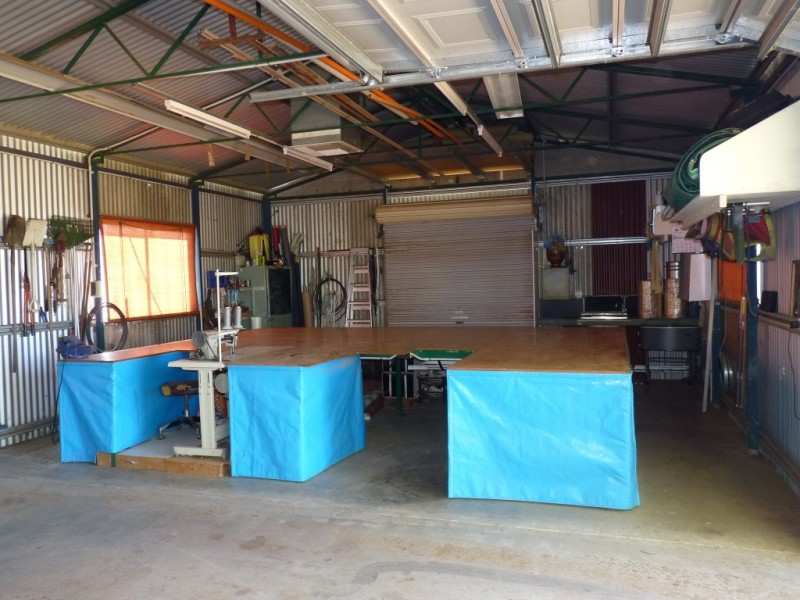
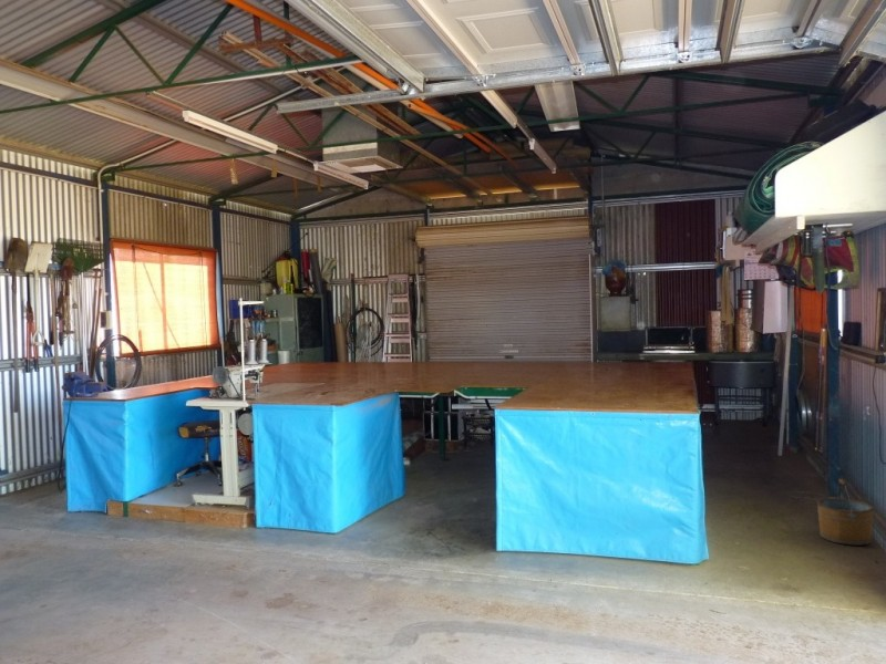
+ bucket [816,478,875,547]
